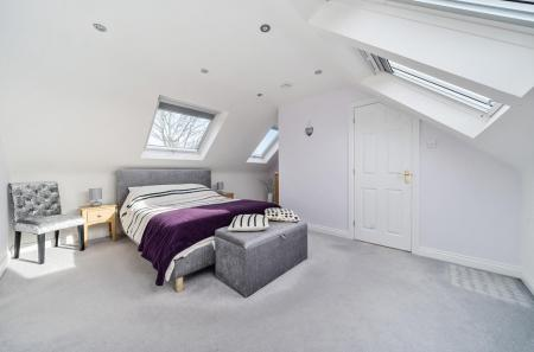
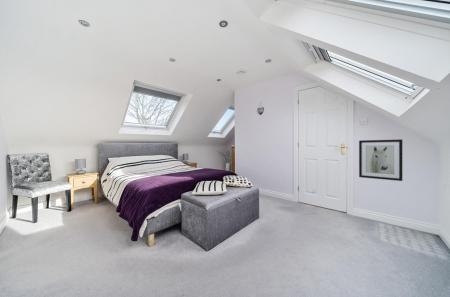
+ wall art [358,138,403,182]
